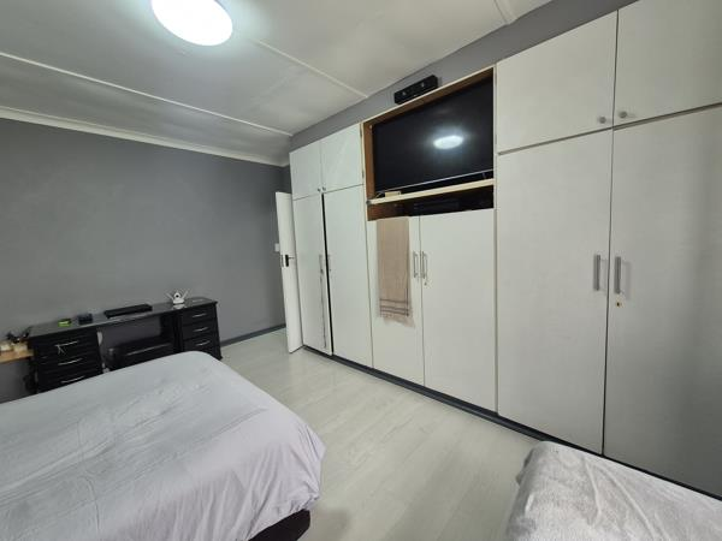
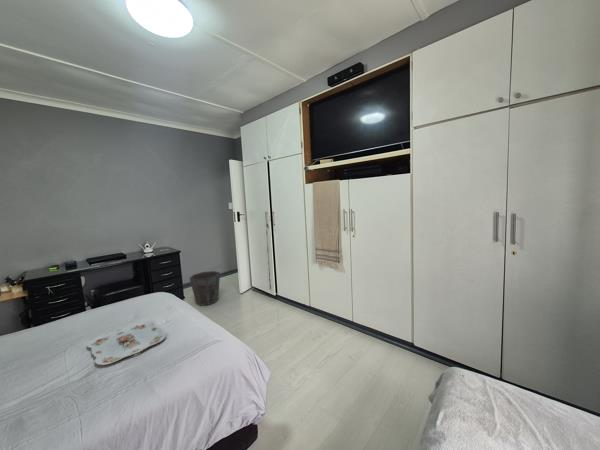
+ serving tray [86,320,167,366]
+ waste bin [189,270,221,307]
